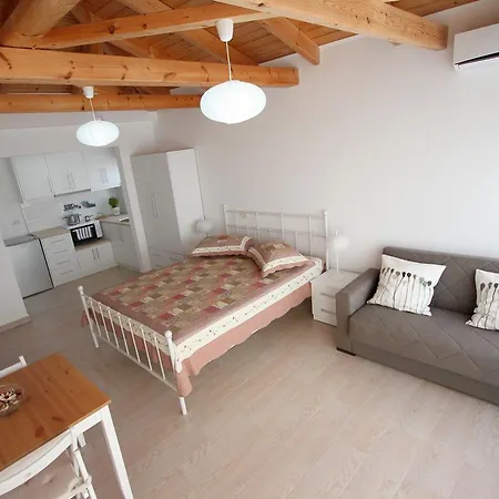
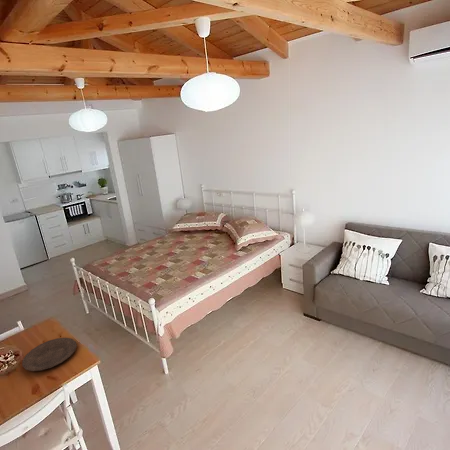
+ plate [21,337,78,372]
